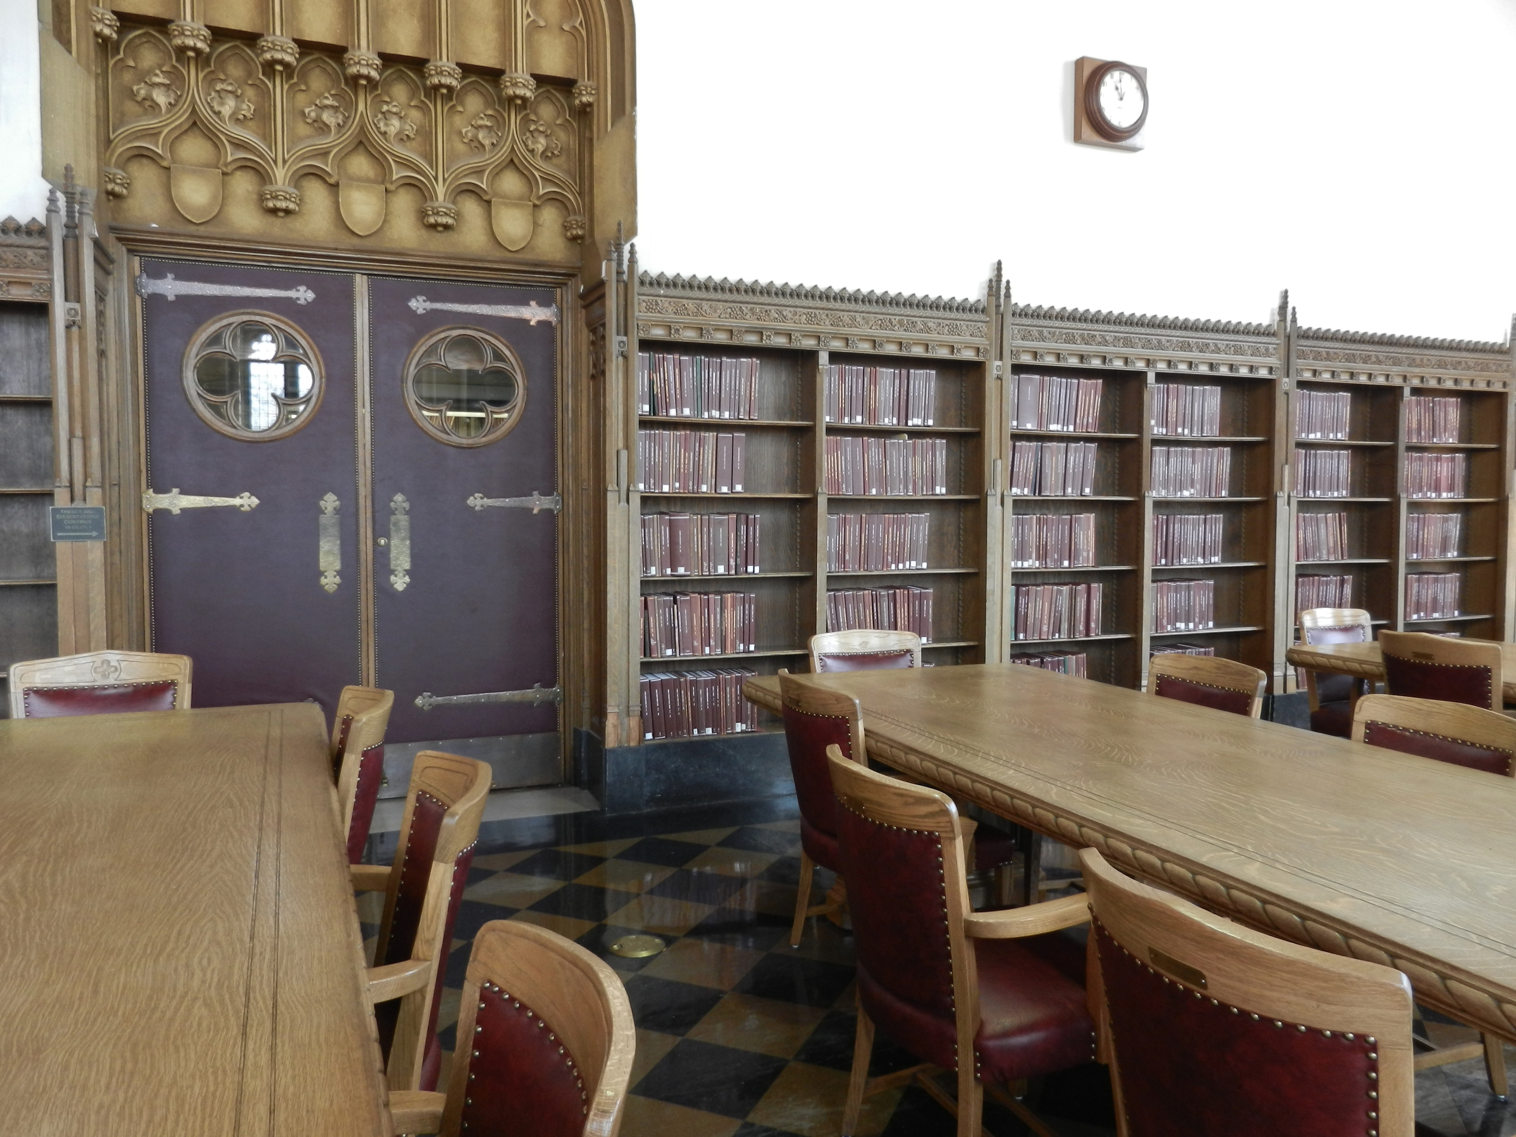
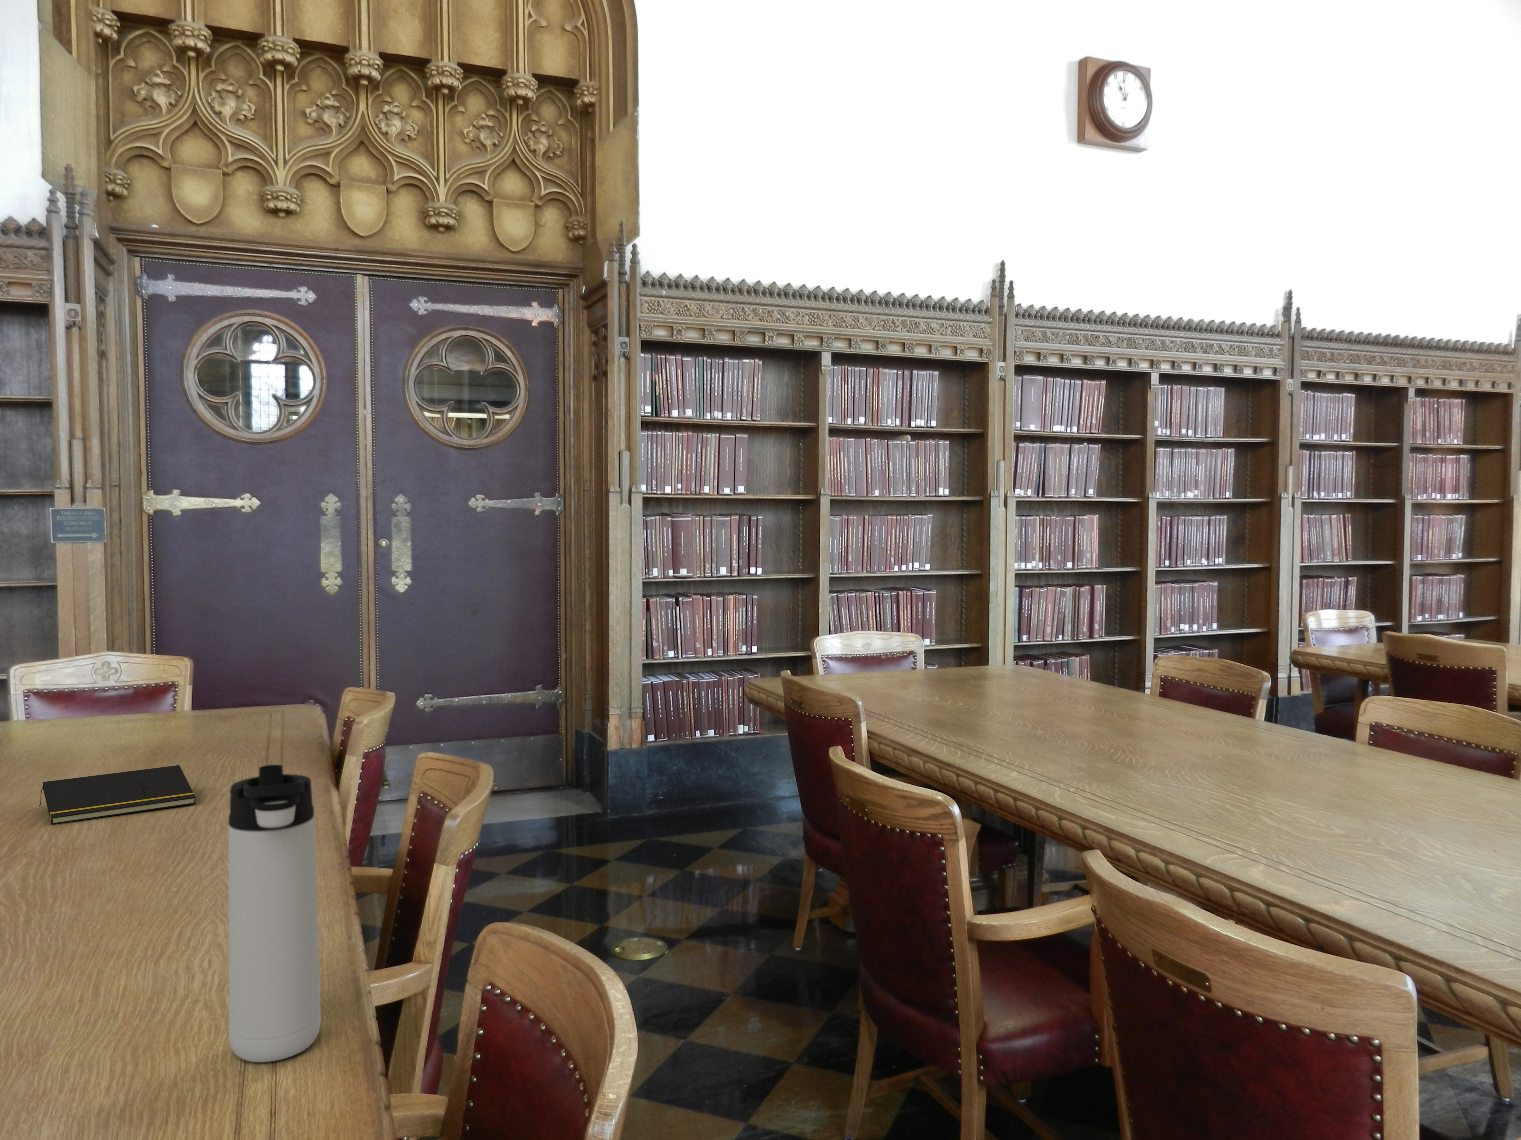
+ thermos bottle [228,764,321,1062]
+ notepad [38,765,196,825]
